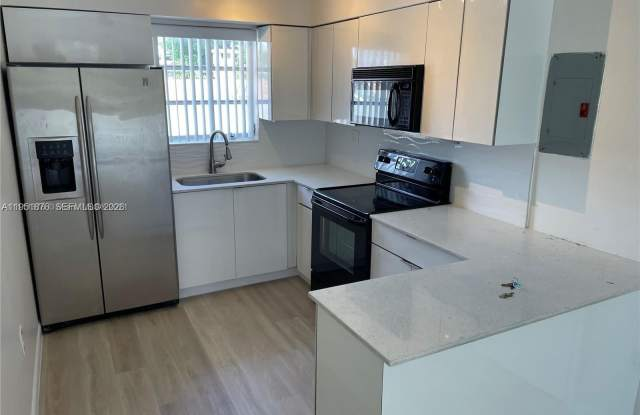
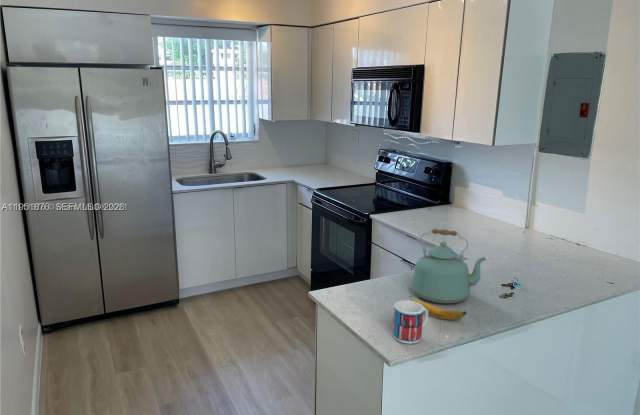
+ kettle [410,228,487,304]
+ banana [408,295,467,321]
+ mug [392,299,429,345]
